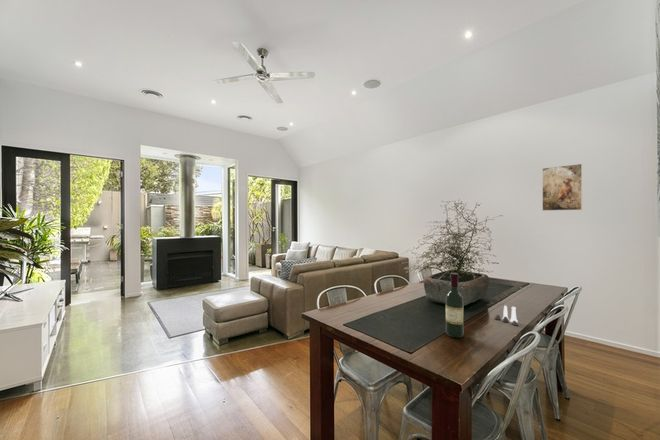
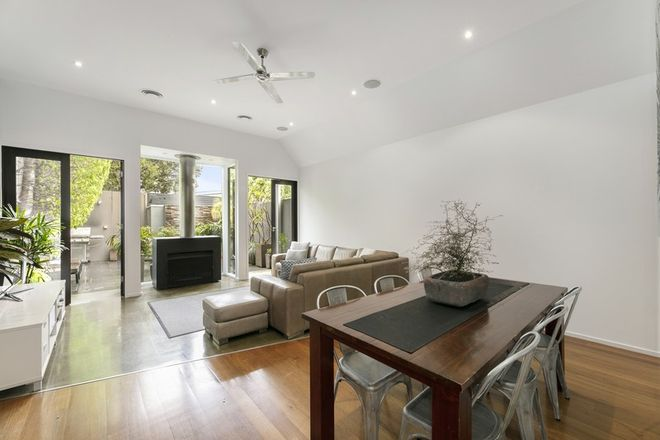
- salt and pepper shaker set [494,304,519,327]
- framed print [541,163,583,212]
- wine bottle [445,272,465,339]
